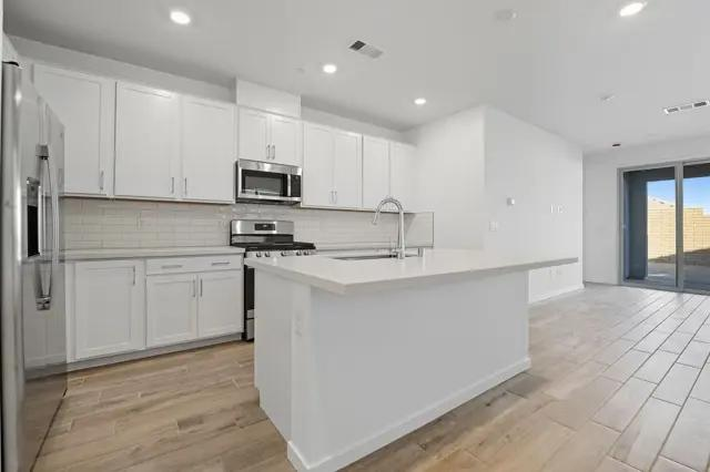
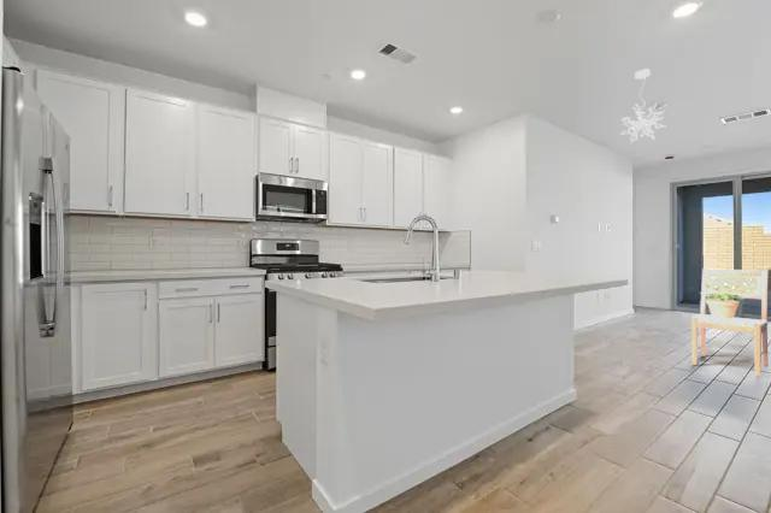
+ potted plant [699,284,744,319]
+ chandelier [619,69,667,145]
+ chair [690,267,770,378]
